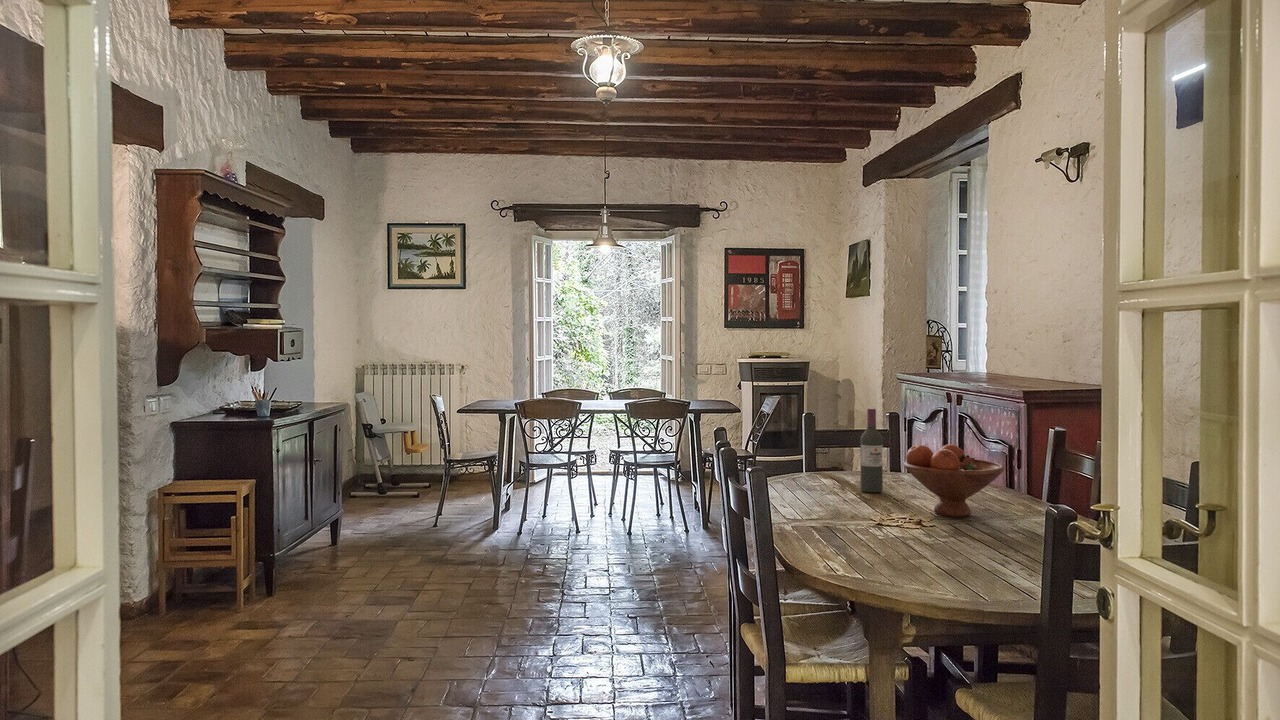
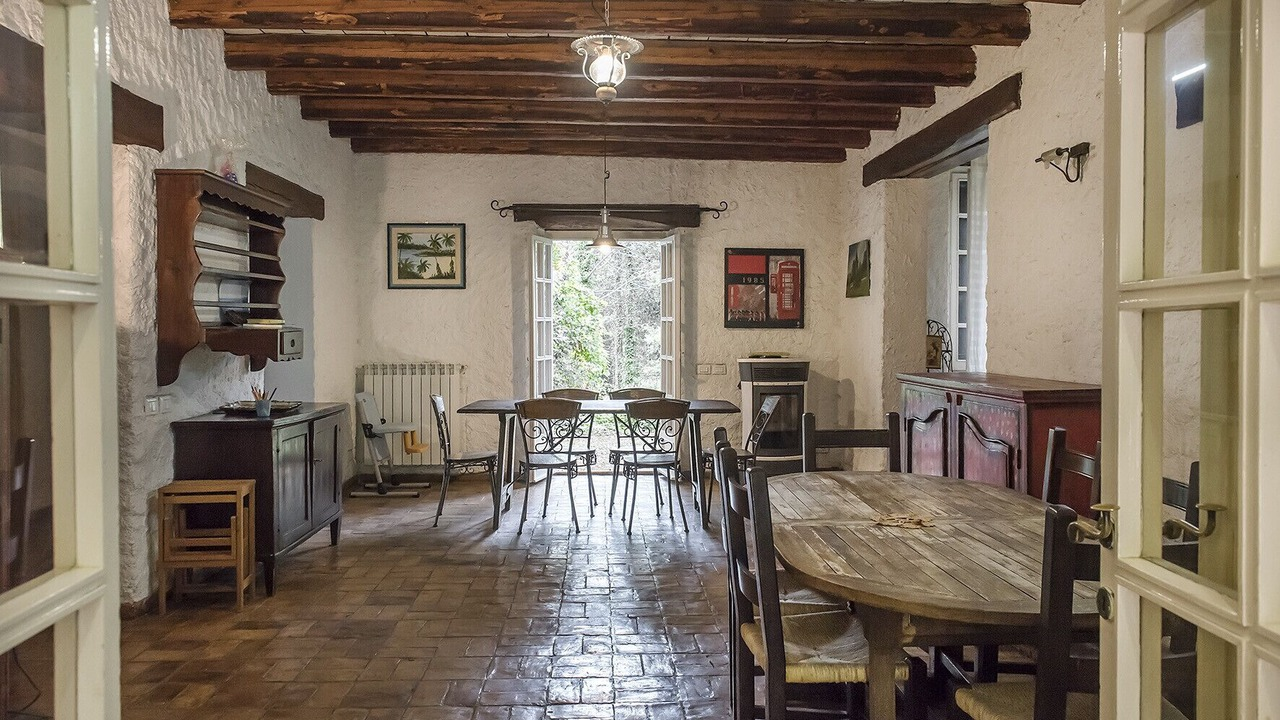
- wine bottle [859,407,884,493]
- fruit bowl [902,443,1005,518]
